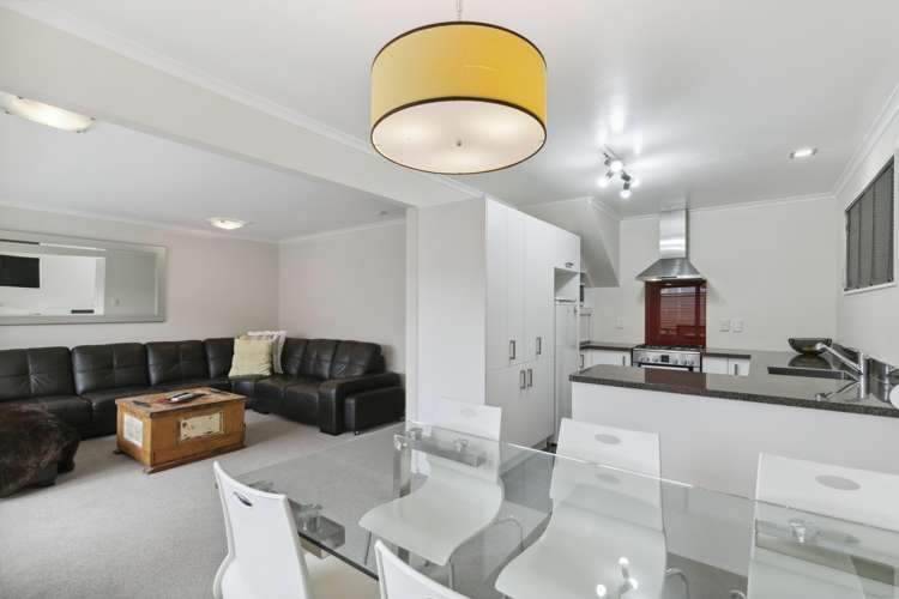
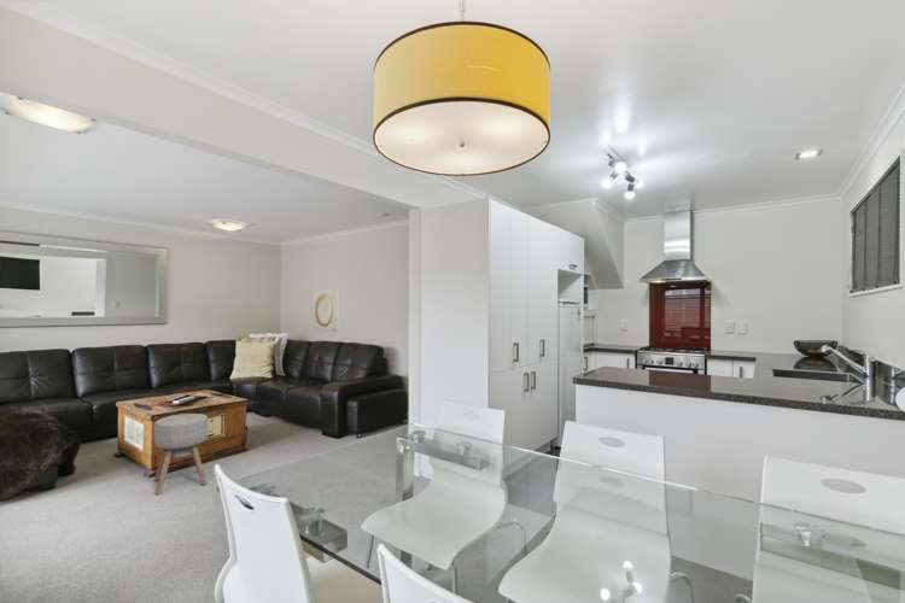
+ ottoman [152,412,209,496]
+ wall art [310,288,340,333]
